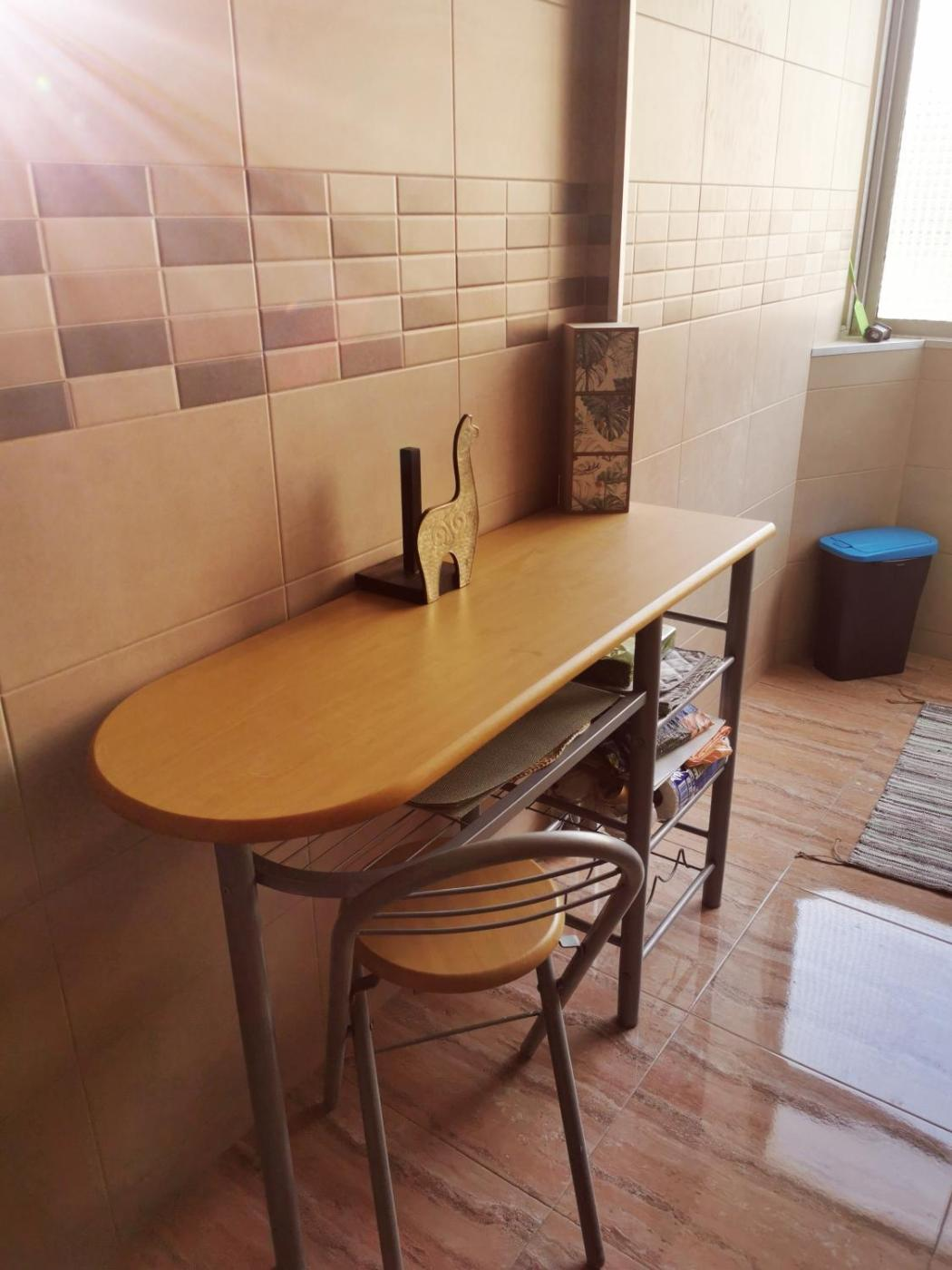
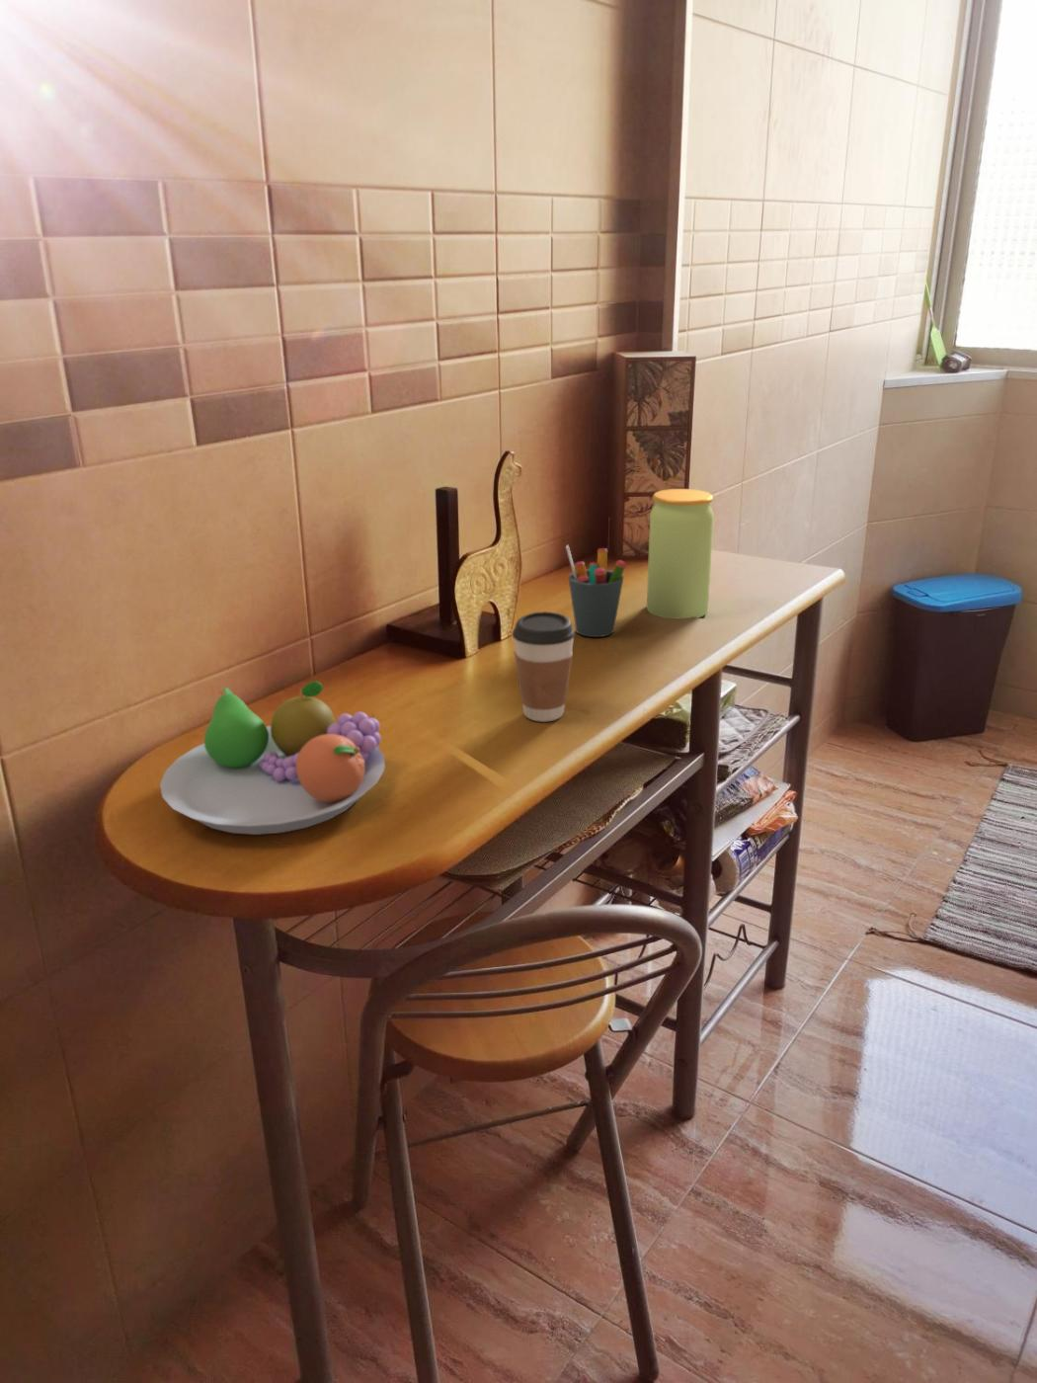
+ jar [646,488,715,620]
+ coffee cup [512,611,576,723]
+ pen holder [565,544,627,638]
+ fruit bowl [159,681,387,835]
